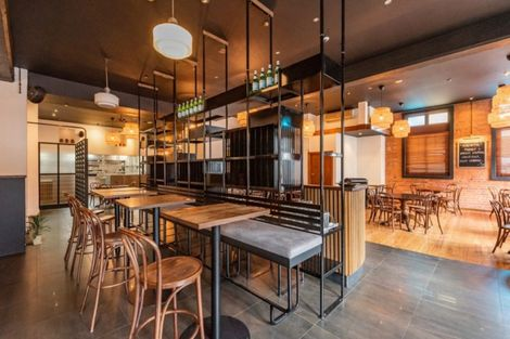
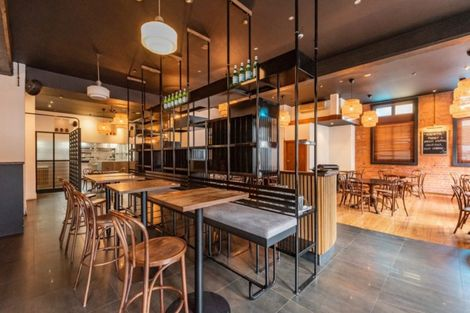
- indoor plant [25,211,52,246]
